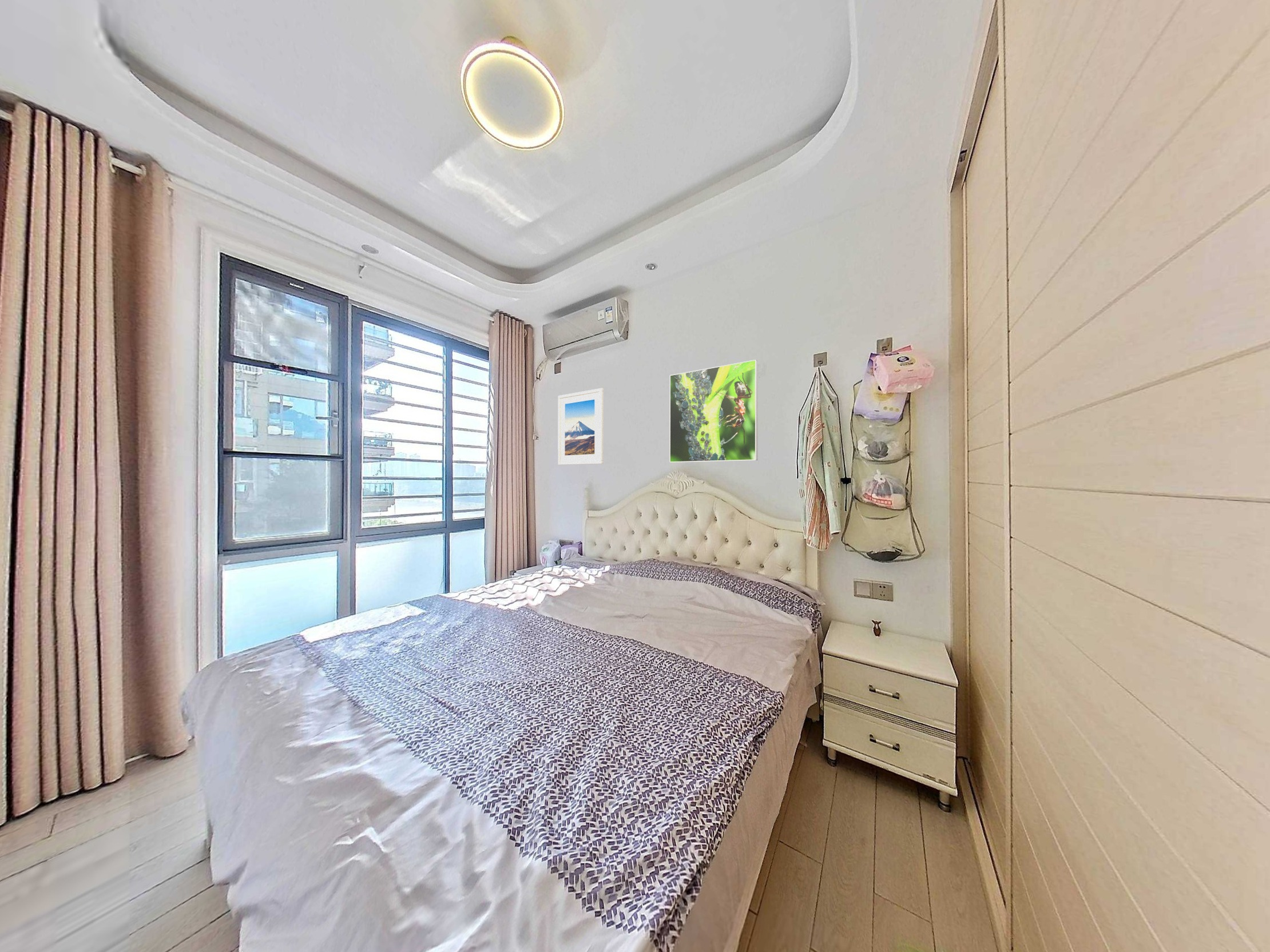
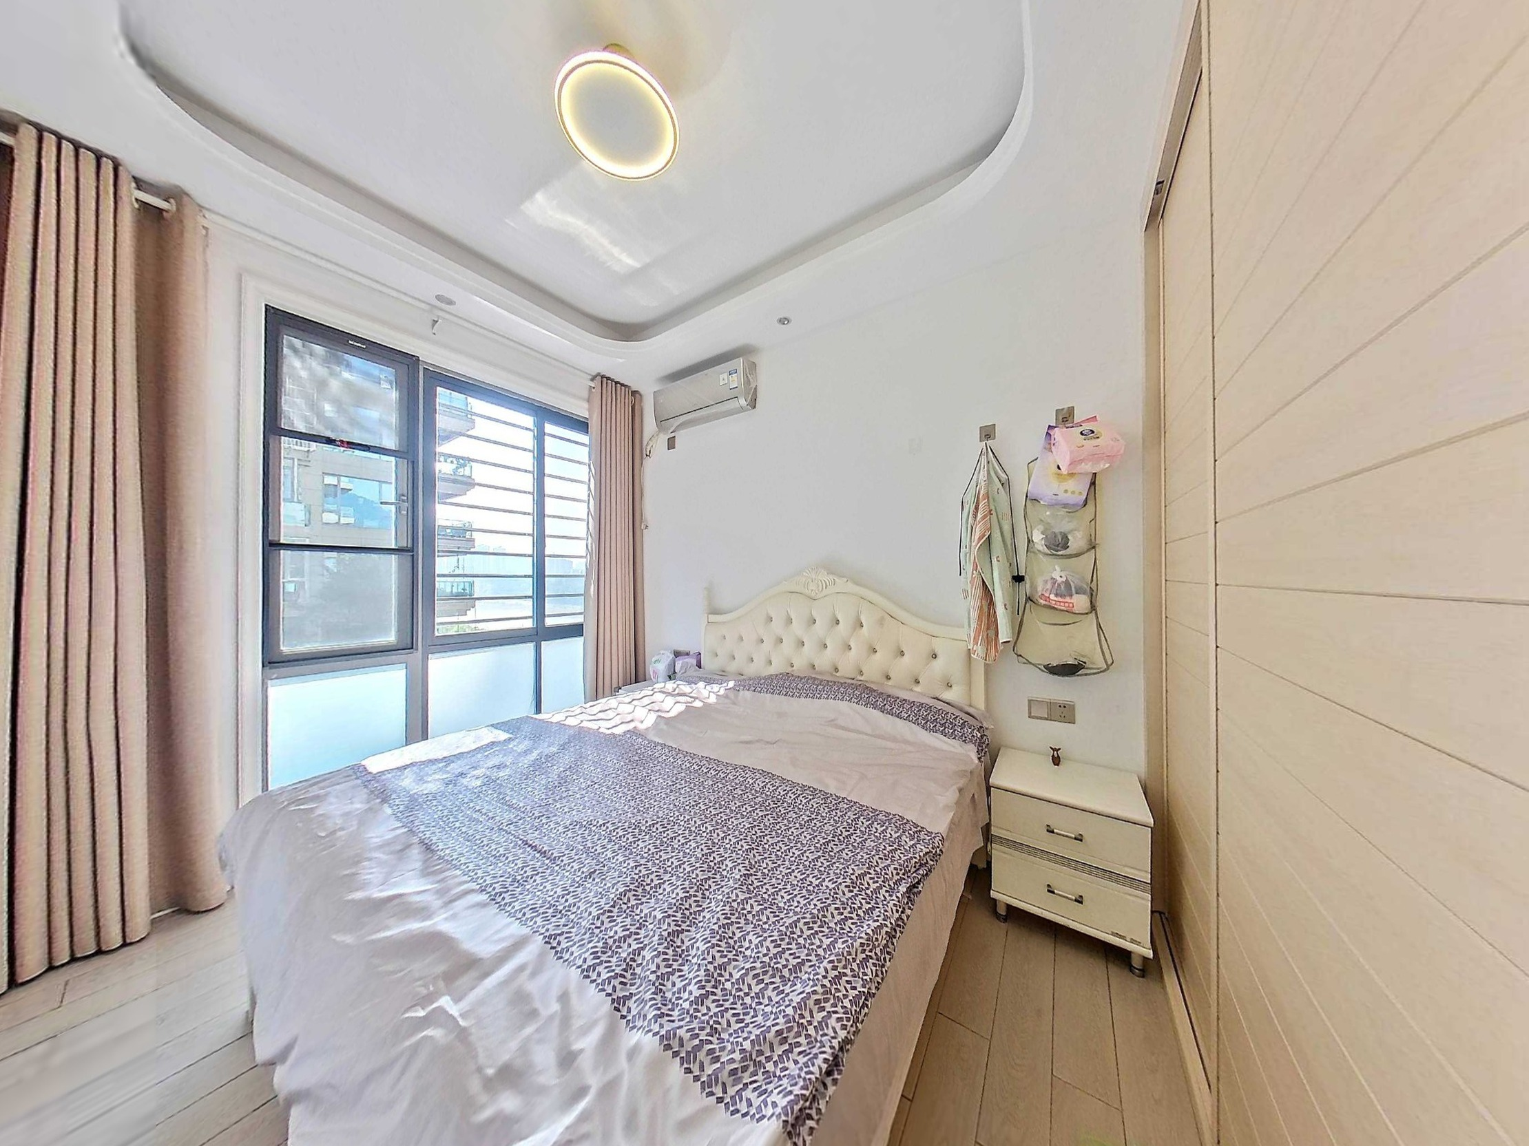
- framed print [557,388,604,465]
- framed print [669,359,758,463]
